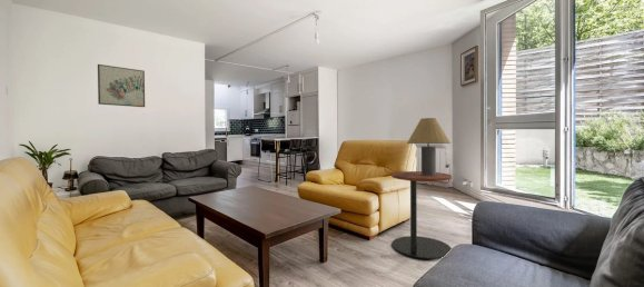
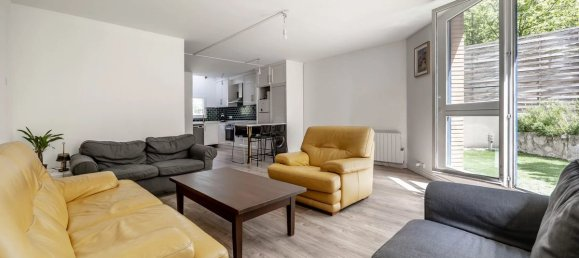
- table lamp [406,117,452,176]
- wall art [97,63,146,108]
- side table [390,170,453,260]
